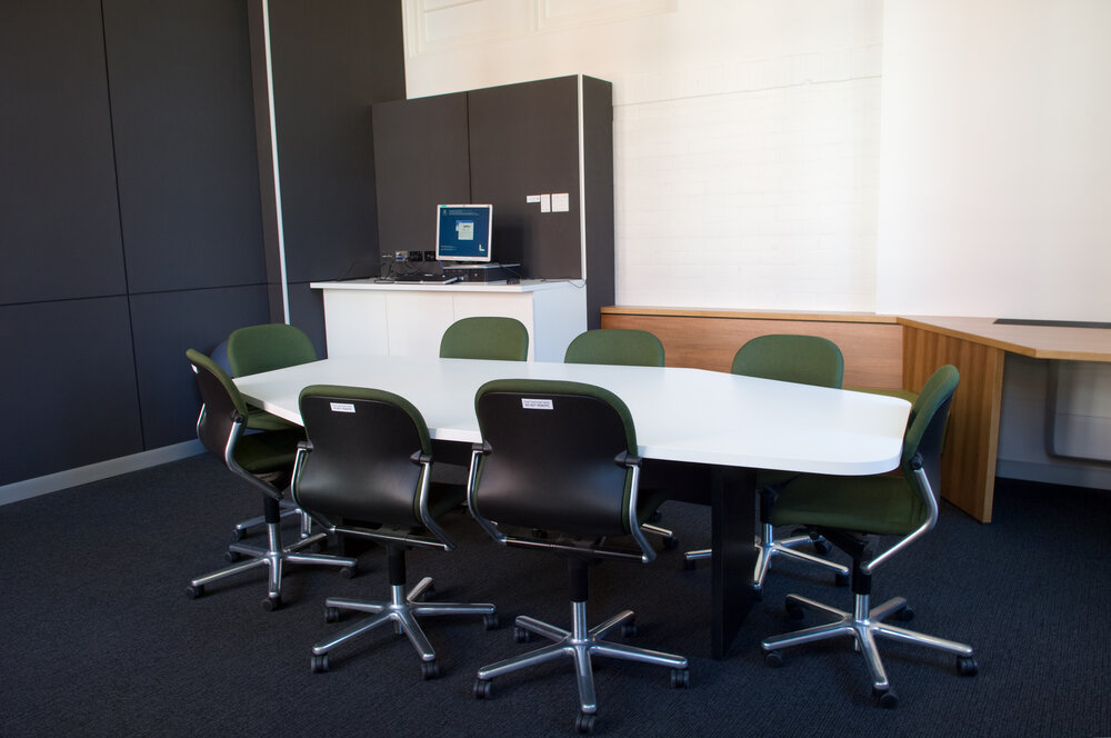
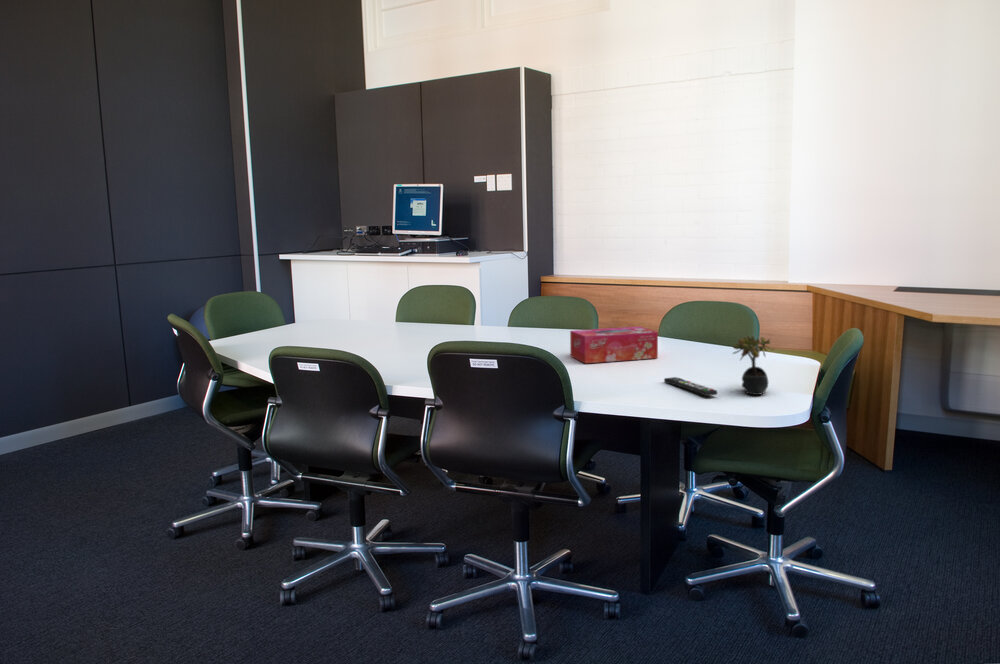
+ remote control [663,376,718,397]
+ tissue box [569,326,659,364]
+ succulent plant [731,335,776,396]
